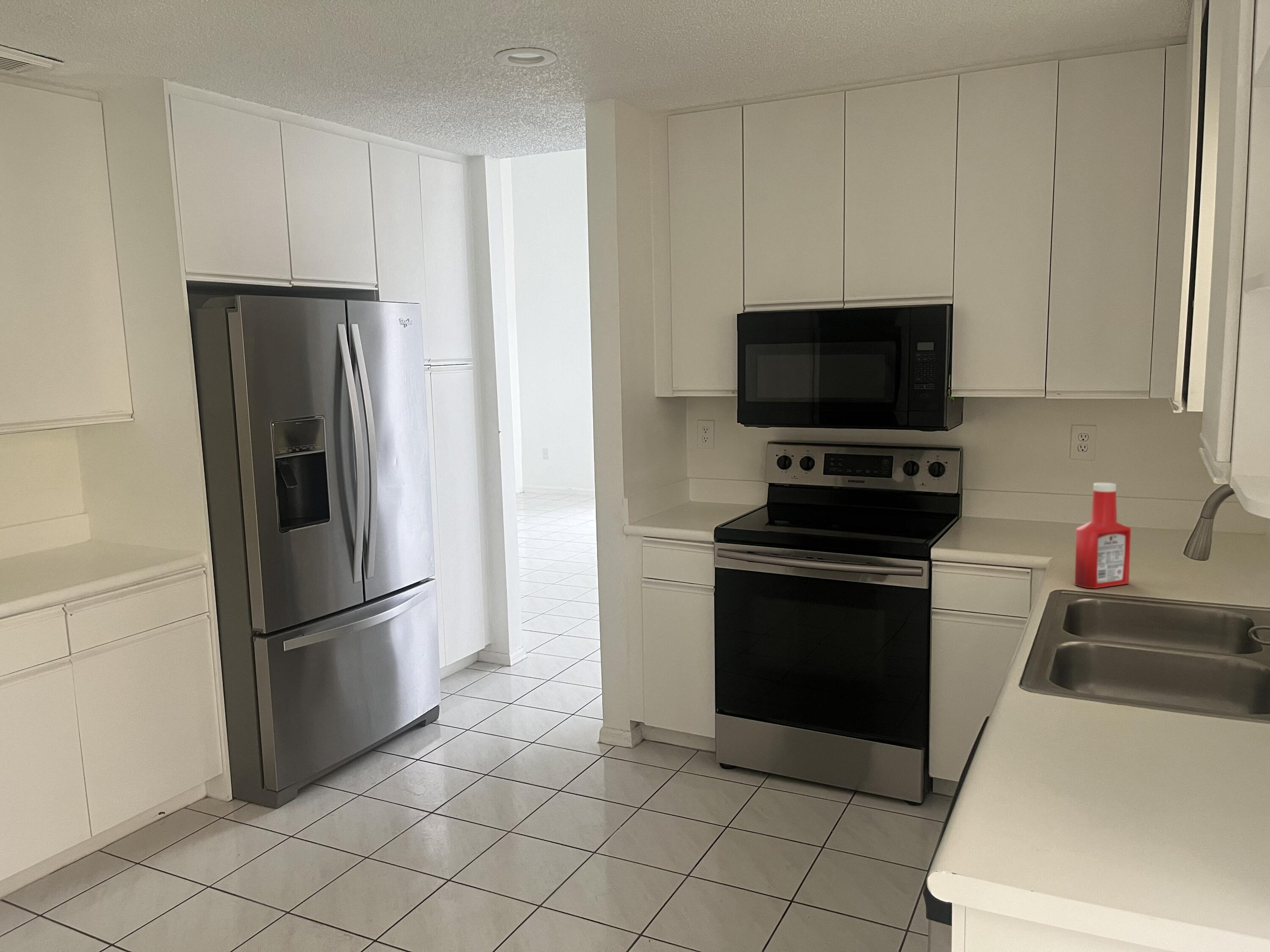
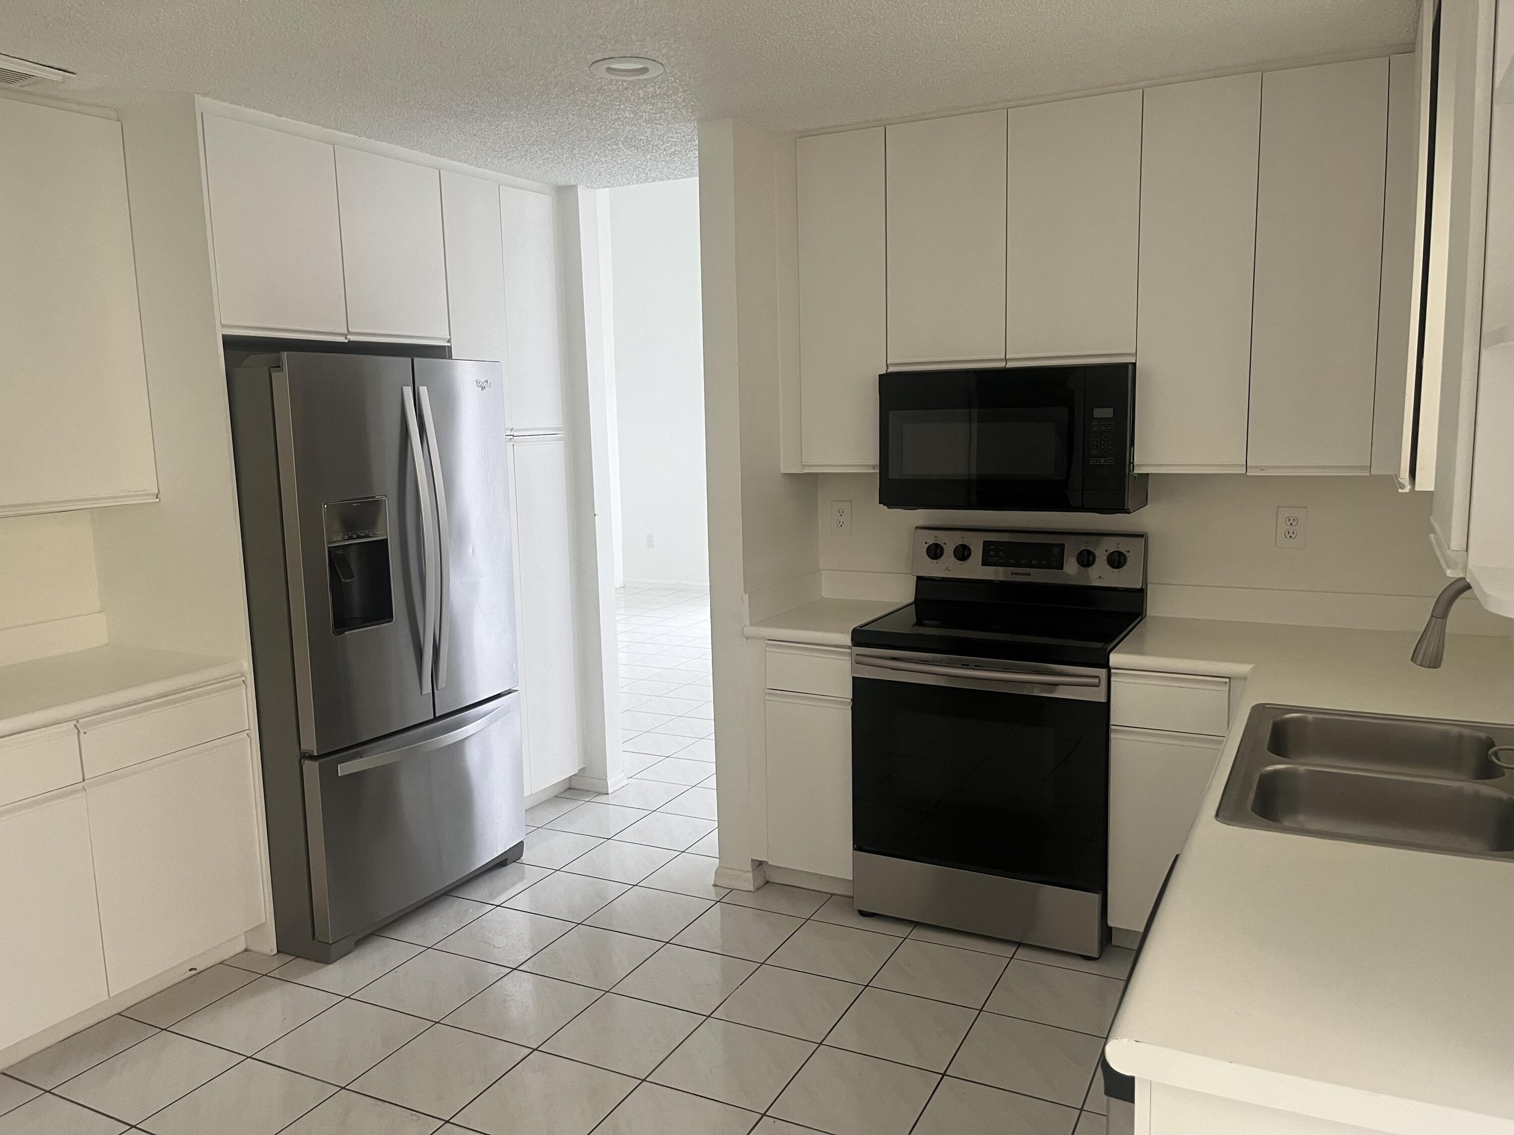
- soap bottle [1074,482,1131,589]
